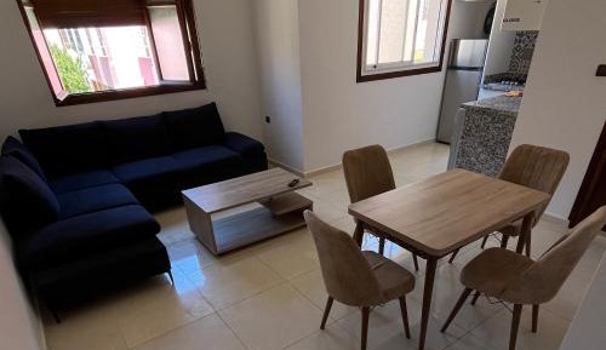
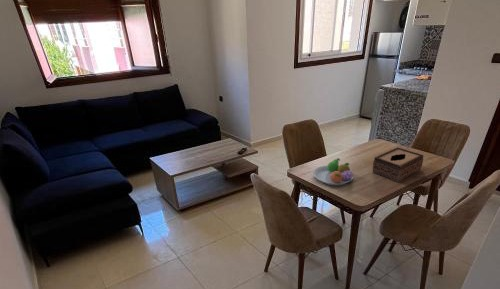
+ tissue box [372,147,425,183]
+ fruit bowl [312,157,355,186]
